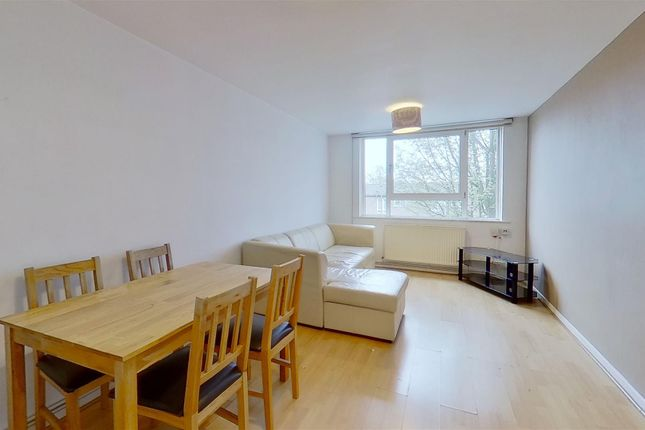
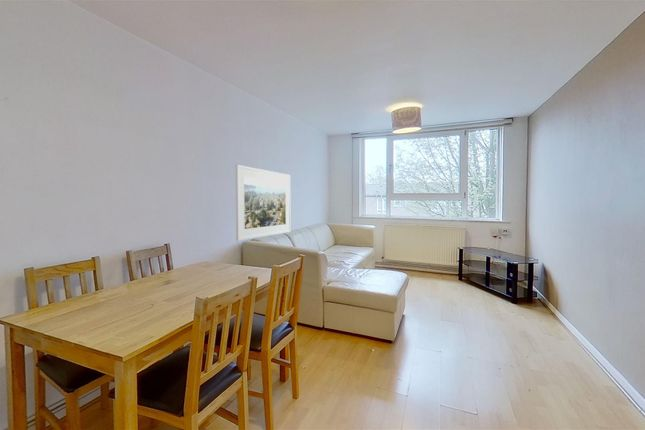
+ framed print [235,164,291,242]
